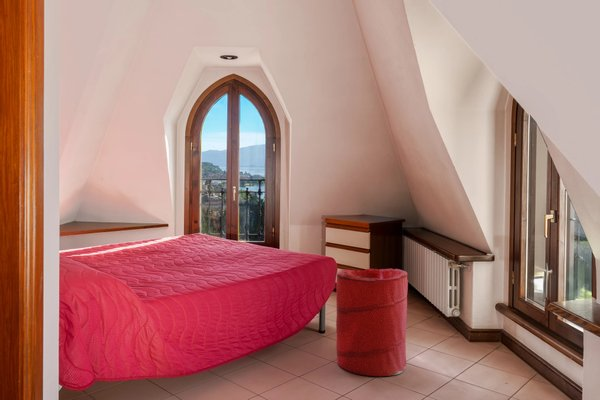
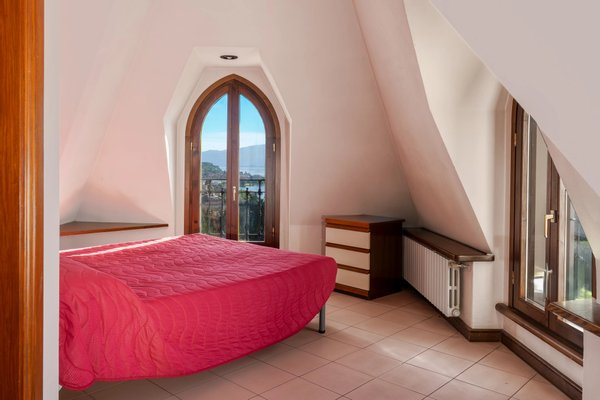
- laundry hamper [335,268,409,377]
